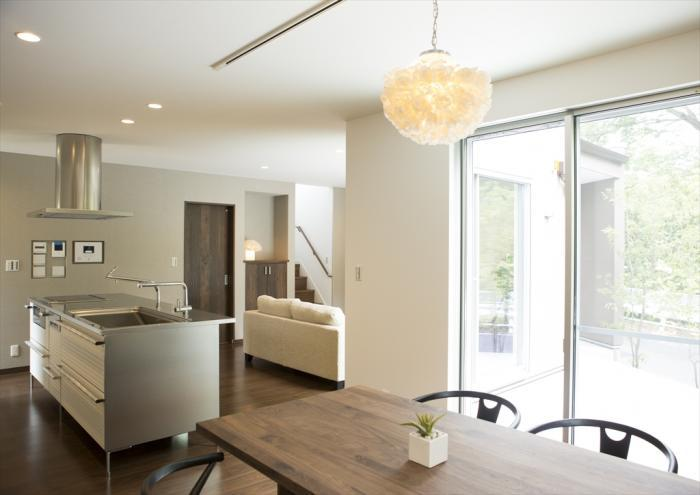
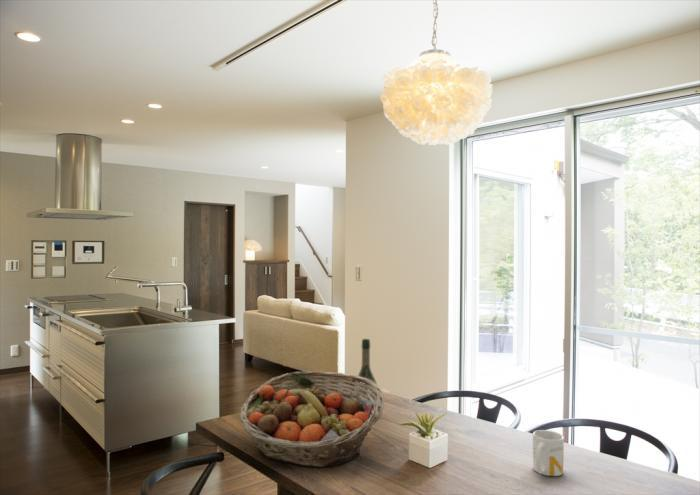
+ fruit basket [239,370,385,468]
+ wine bottle [357,338,378,395]
+ mug [532,429,565,477]
